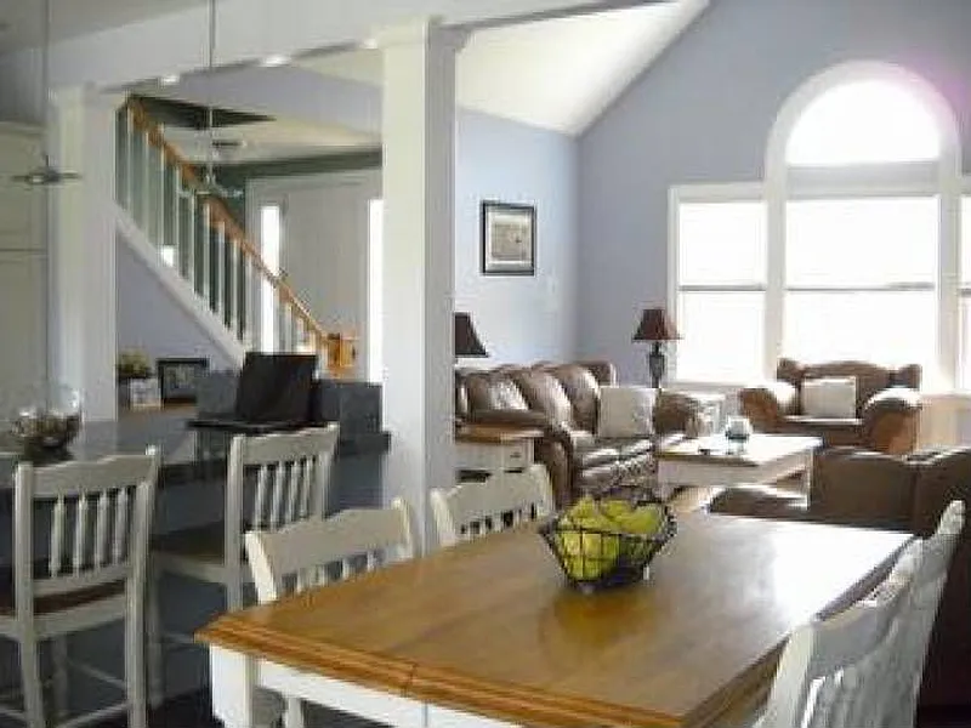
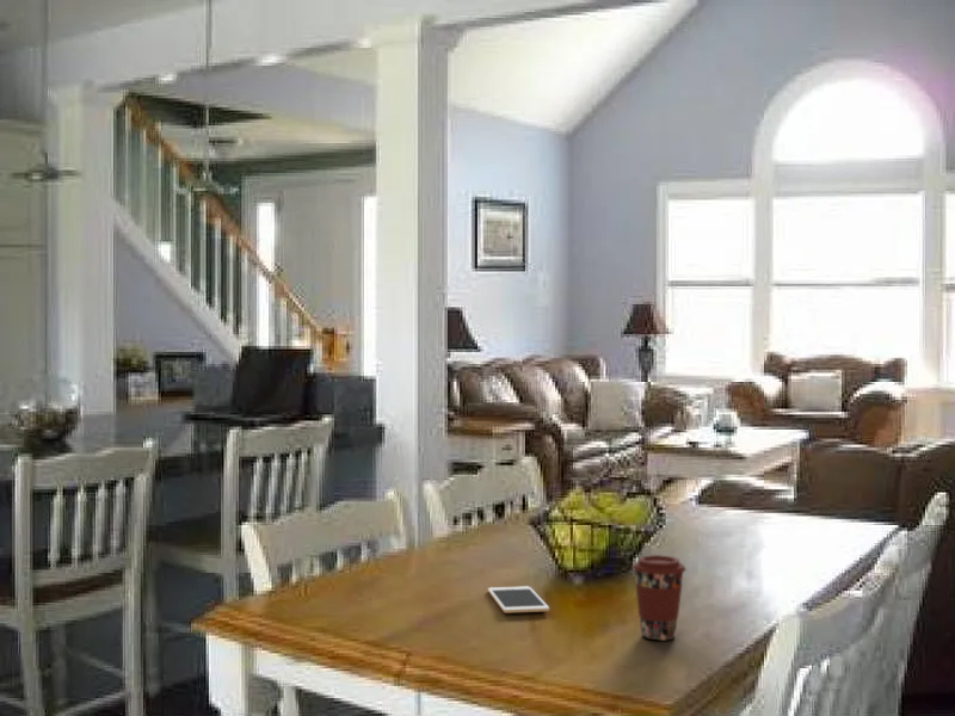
+ coffee cup [630,554,688,642]
+ cell phone [487,585,550,615]
